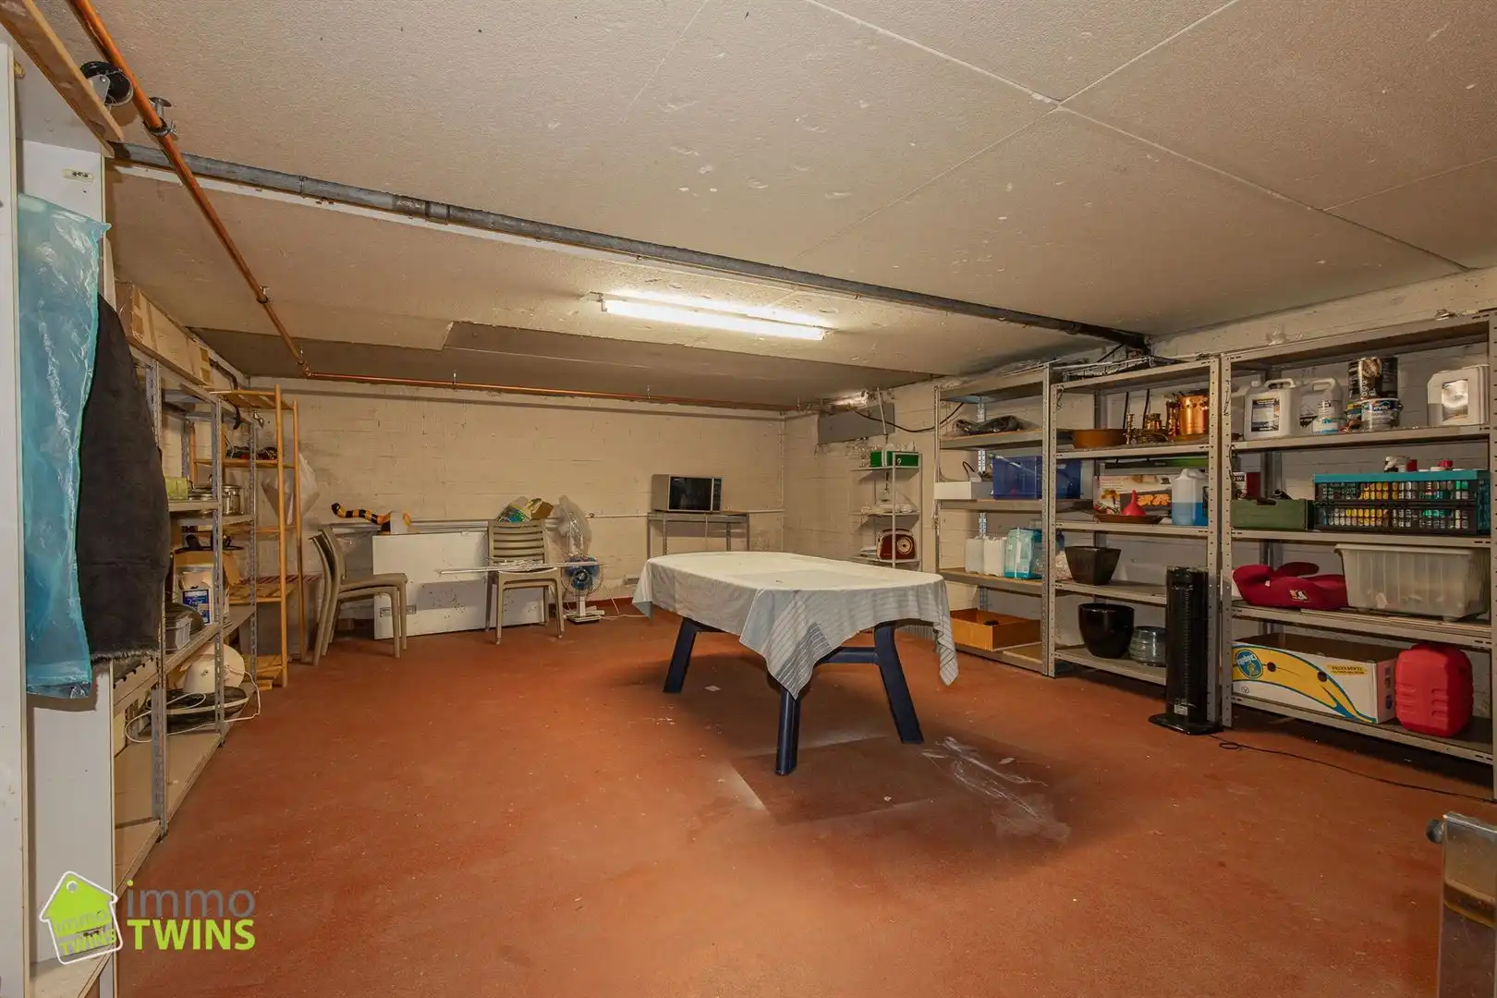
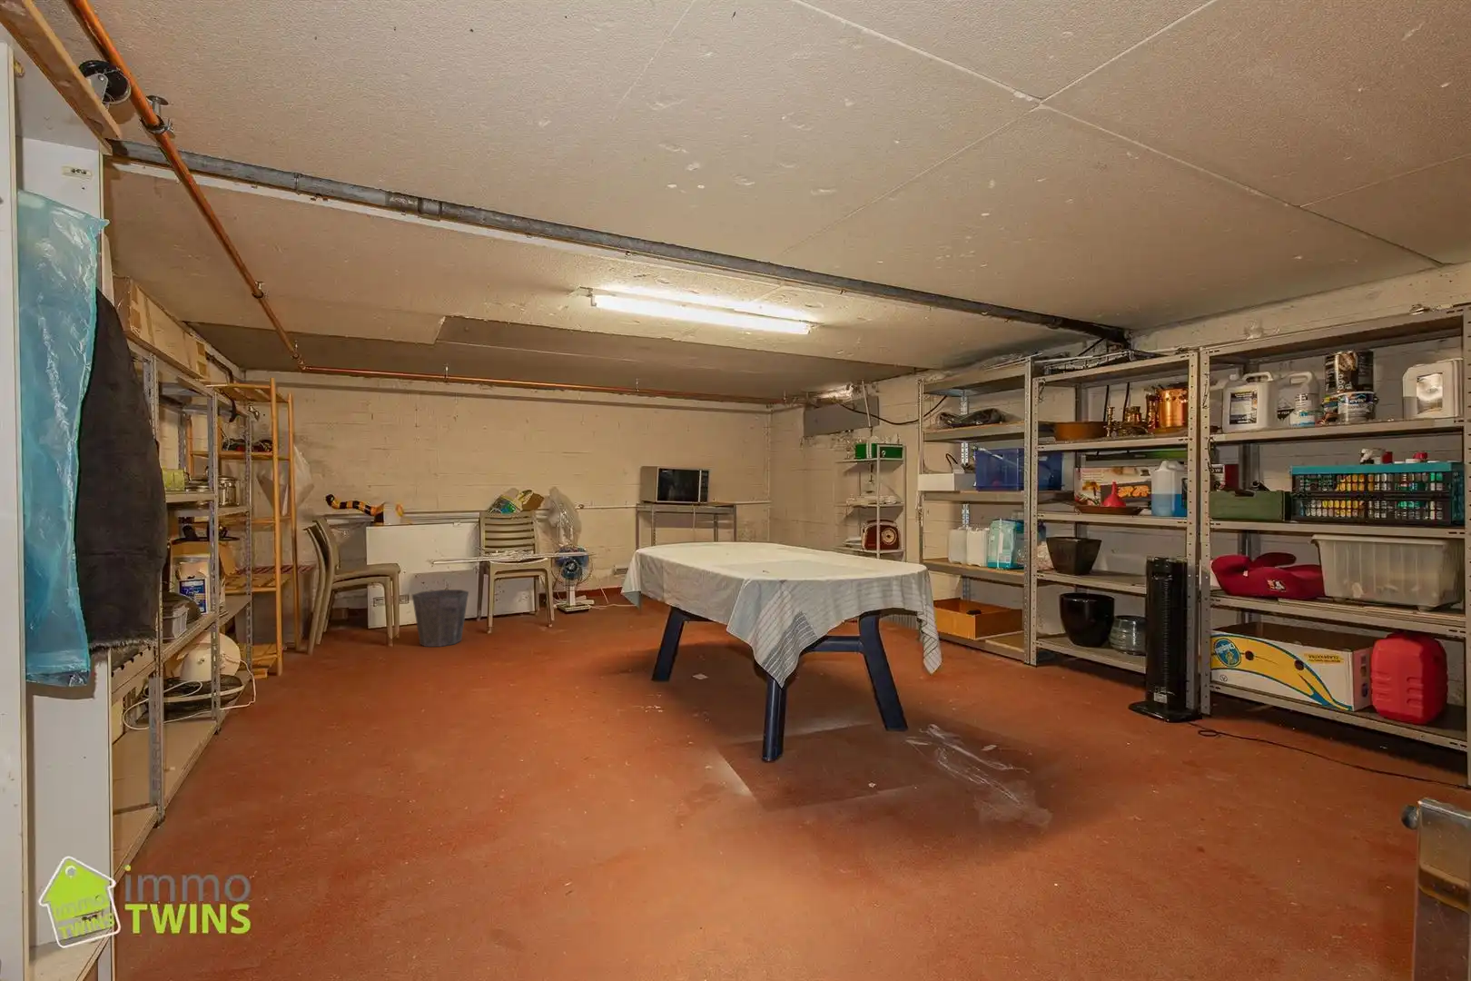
+ waste bin [412,589,470,648]
